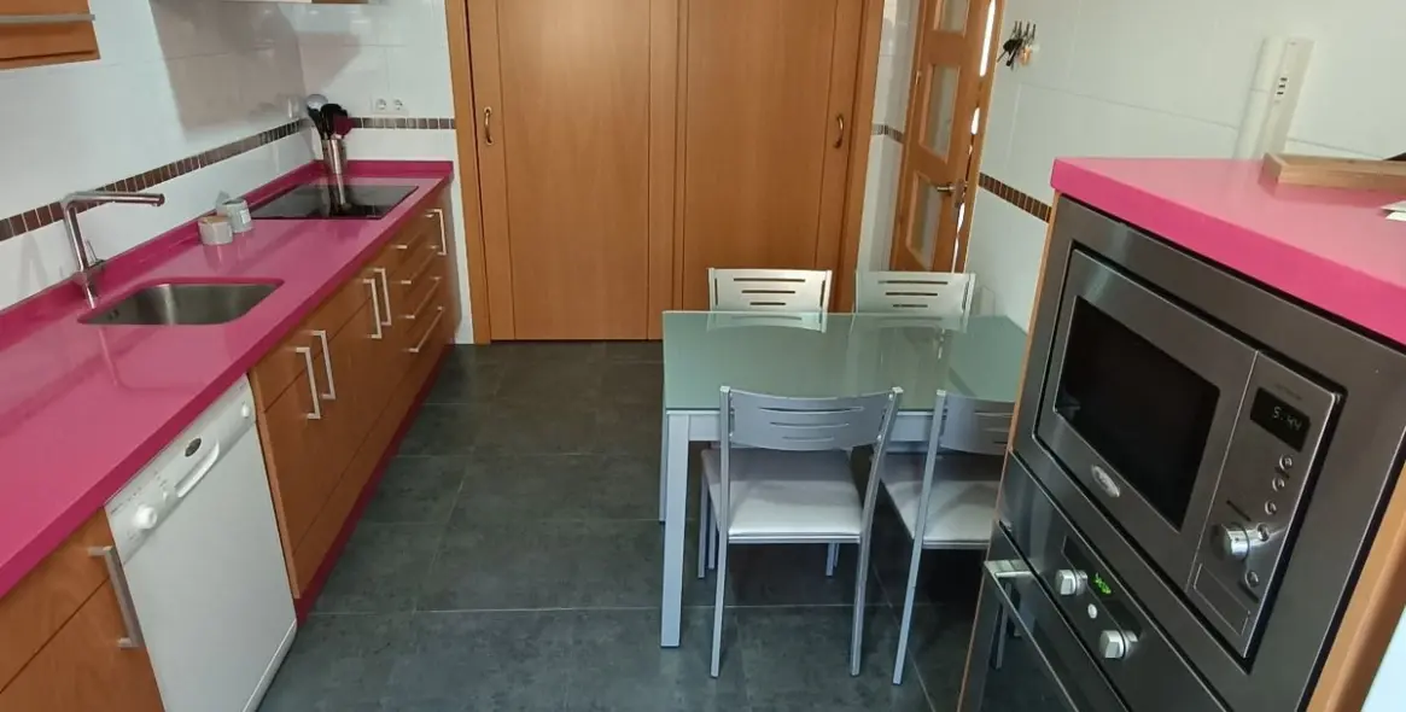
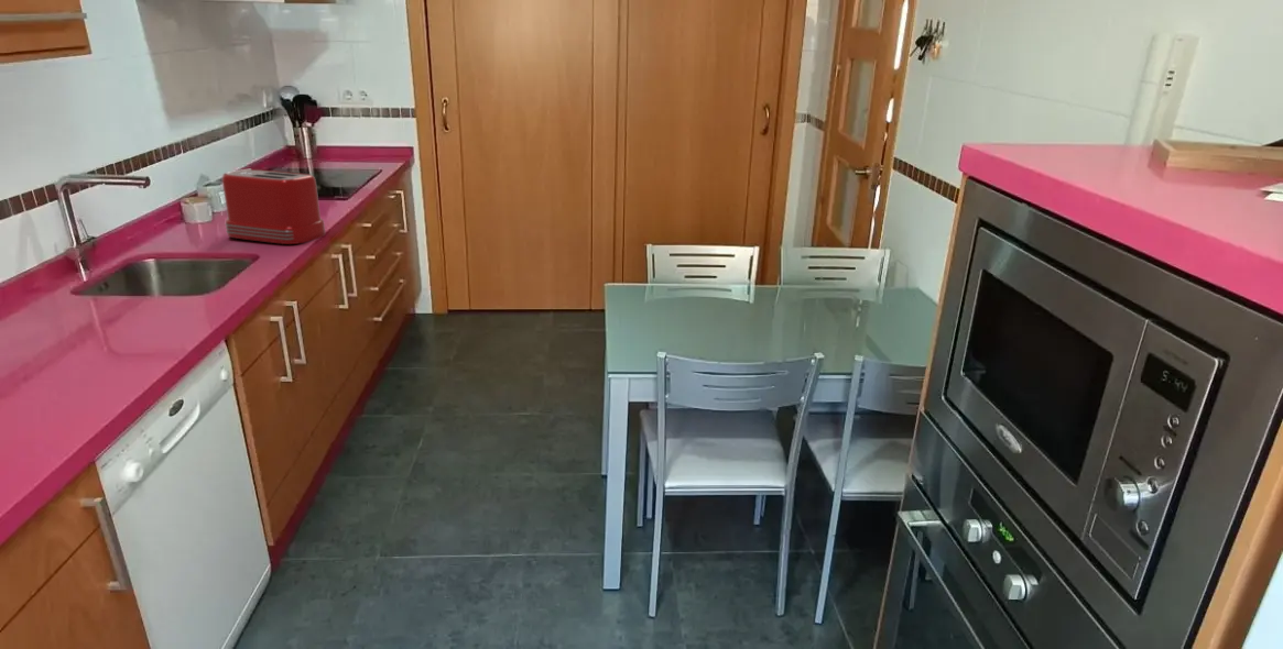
+ toaster [221,168,326,245]
